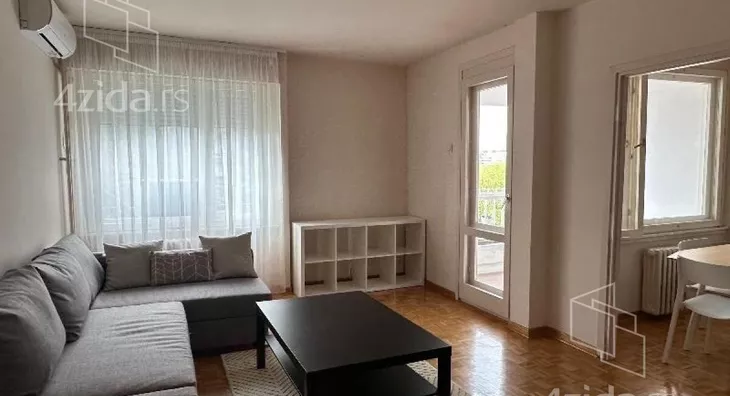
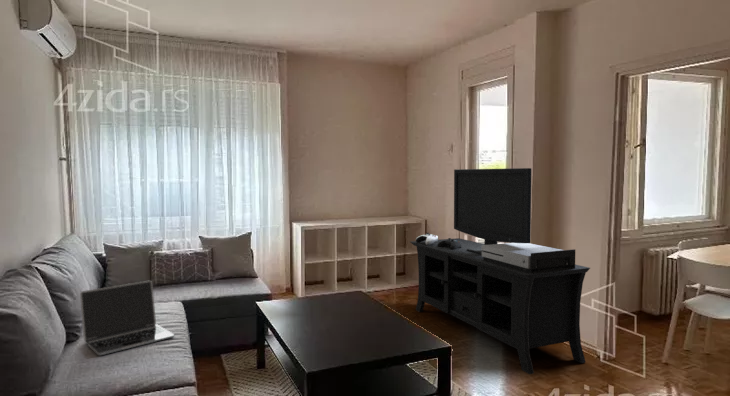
+ laptop [79,279,175,356]
+ media console [410,167,591,375]
